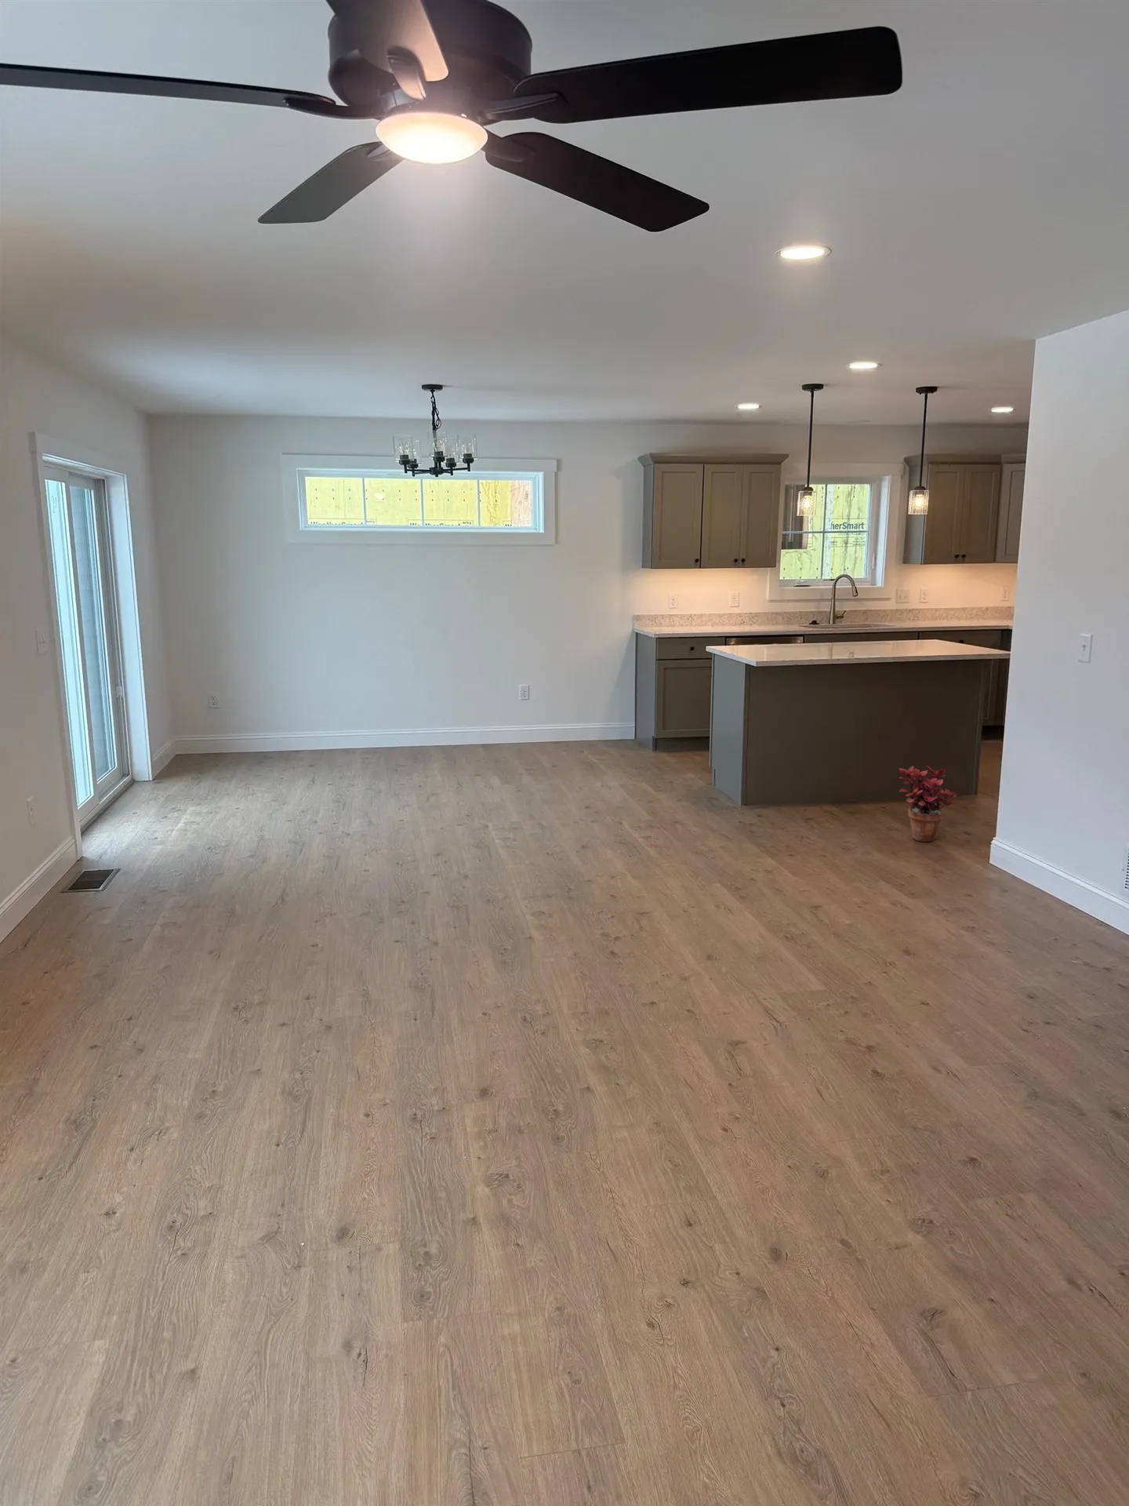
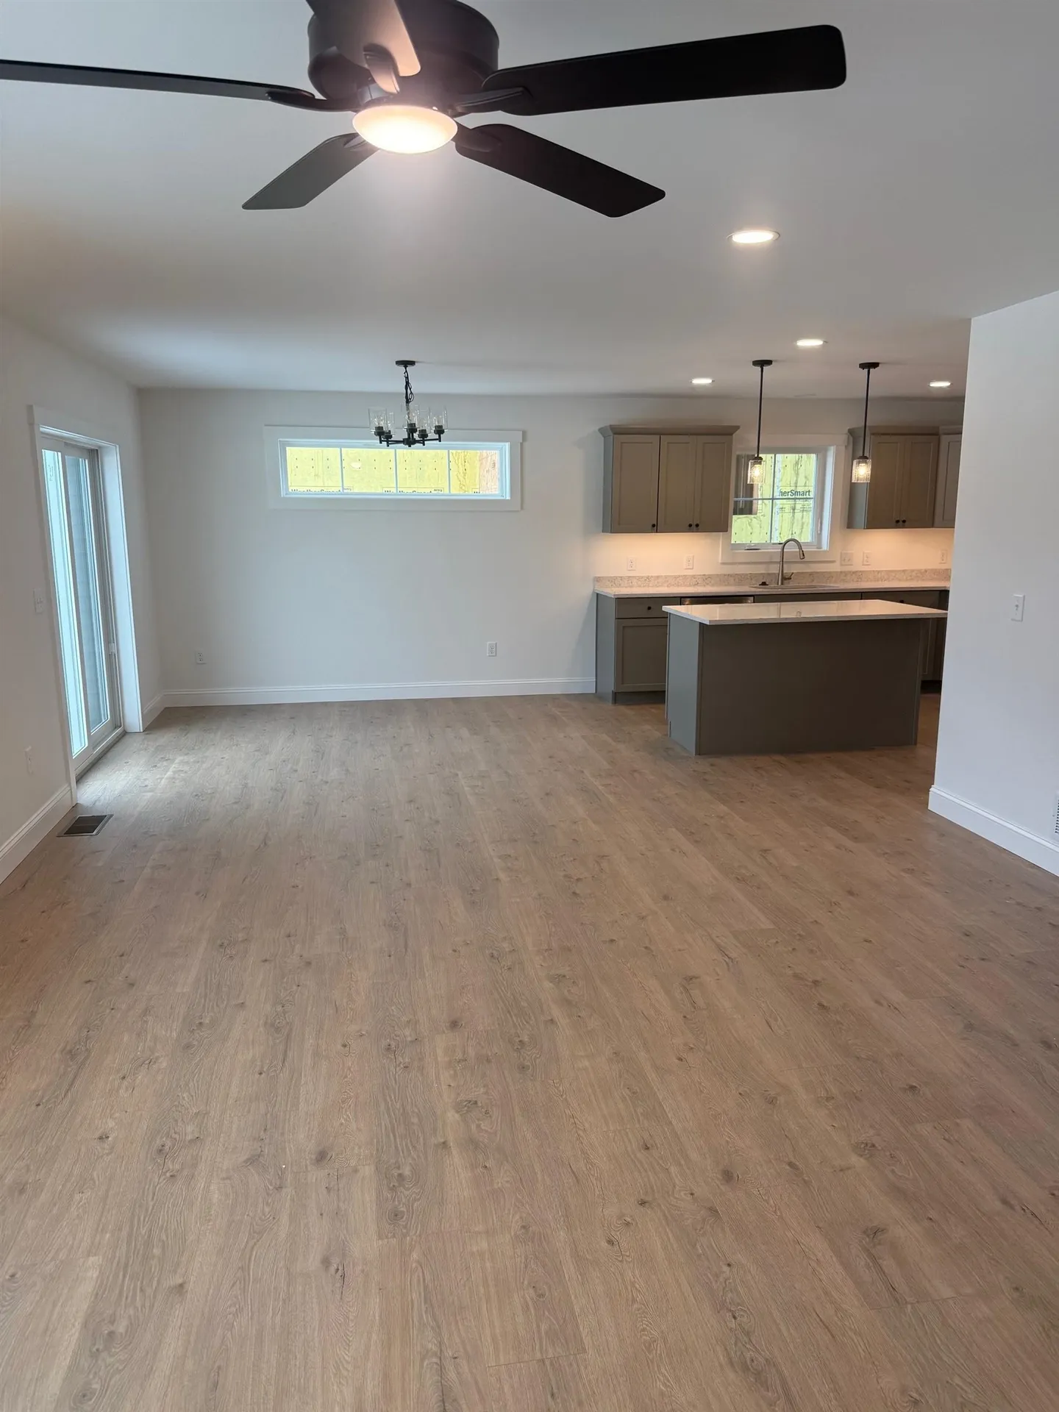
- potted plant [899,765,959,842]
